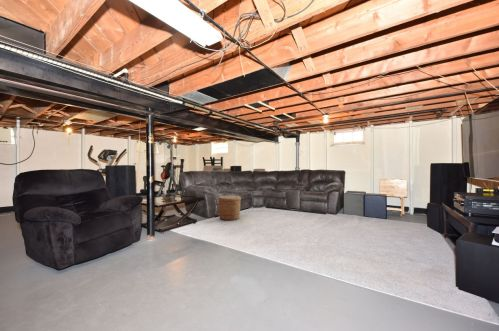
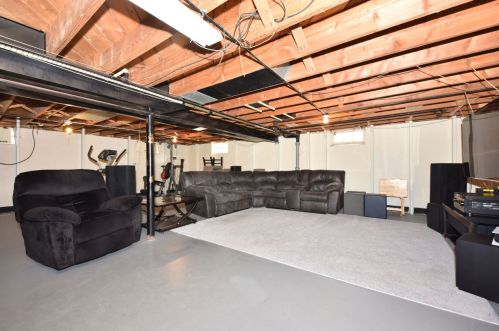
- basket [217,195,242,222]
